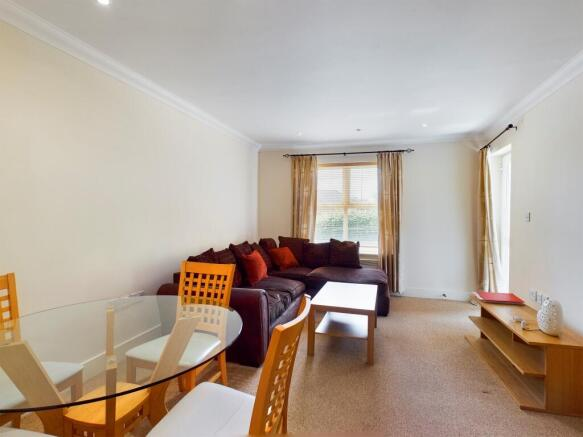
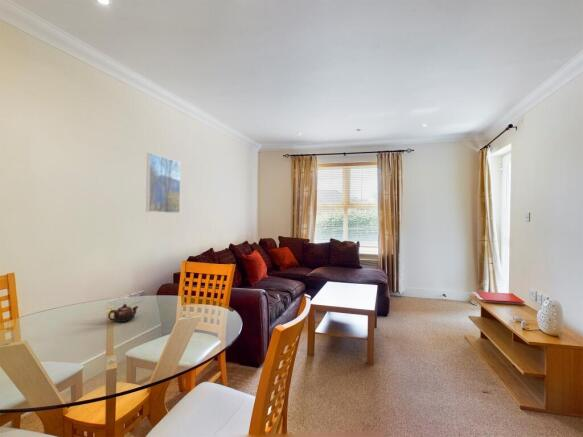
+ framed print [145,152,182,214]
+ teapot [107,303,139,323]
